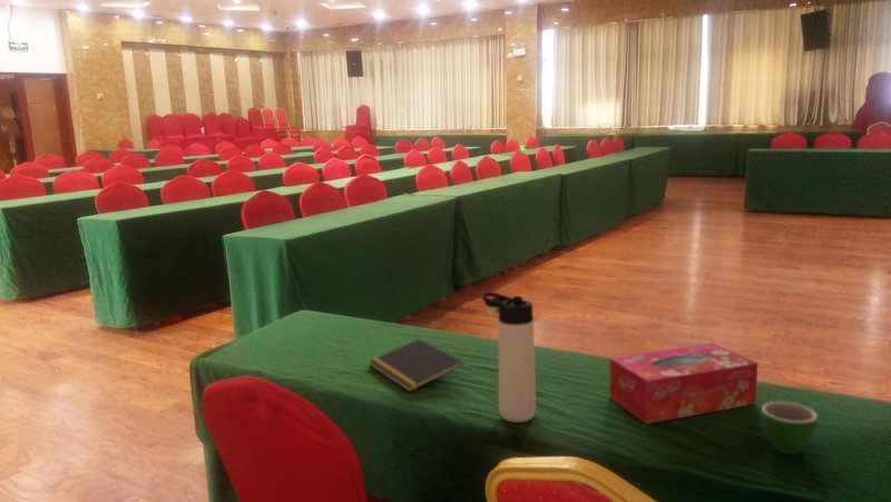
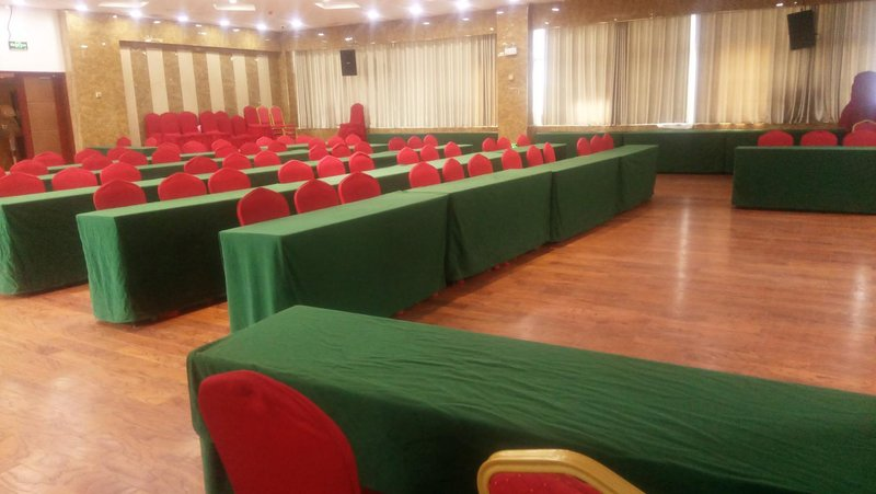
- teacup [761,401,819,455]
- thermos bottle [481,291,537,423]
- tissue box [608,342,760,425]
- notepad [368,338,464,393]
